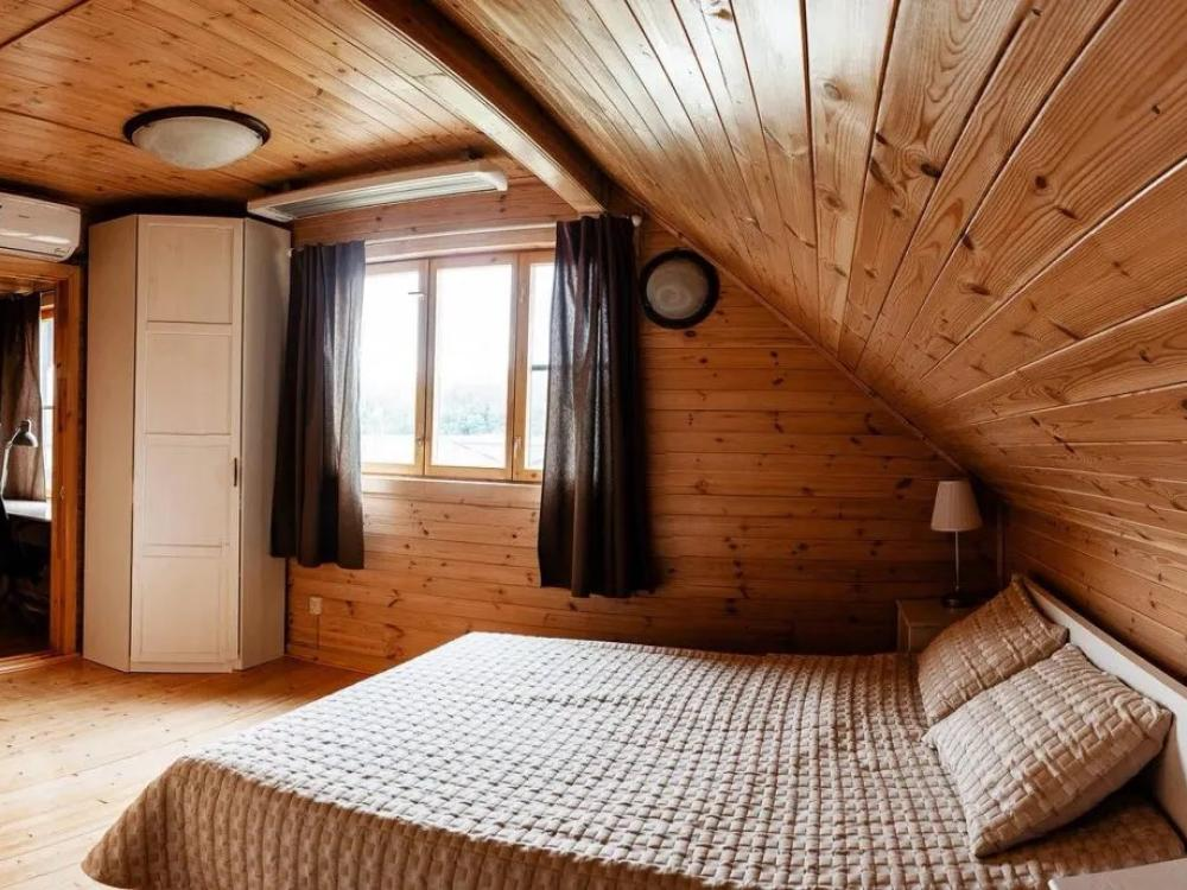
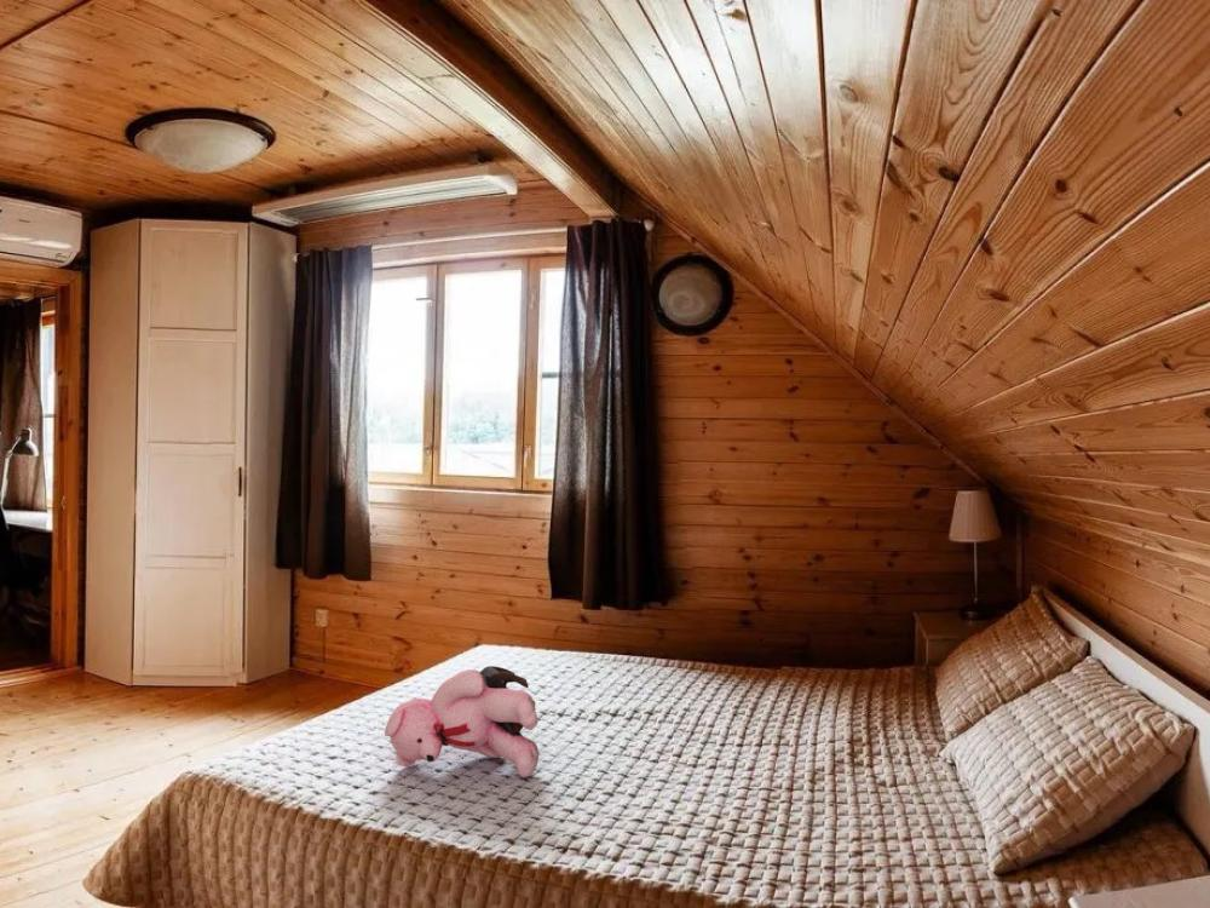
+ stuffed bear [384,665,540,778]
